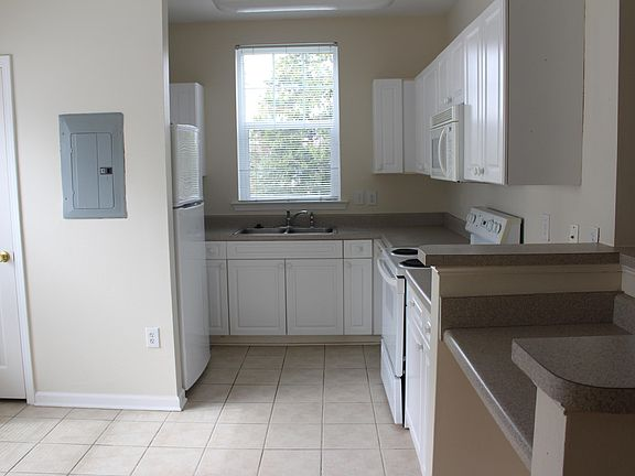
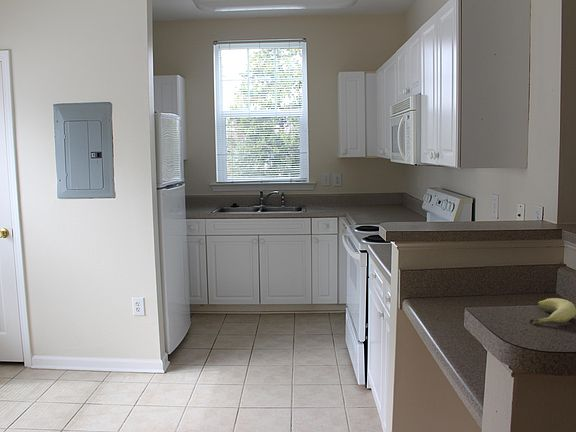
+ fruit [529,297,576,325]
